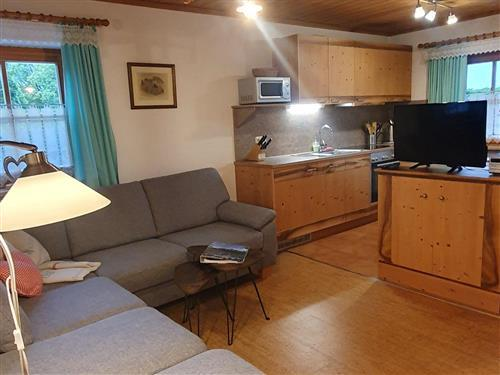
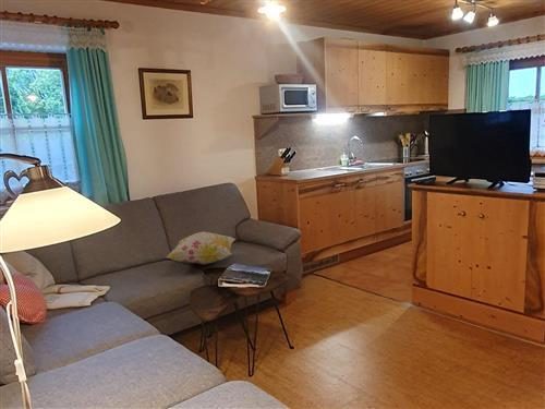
+ decorative pillow [166,230,237,266]
